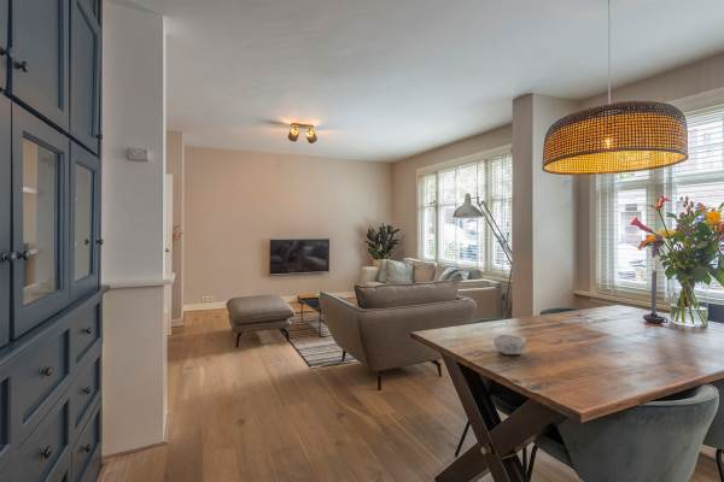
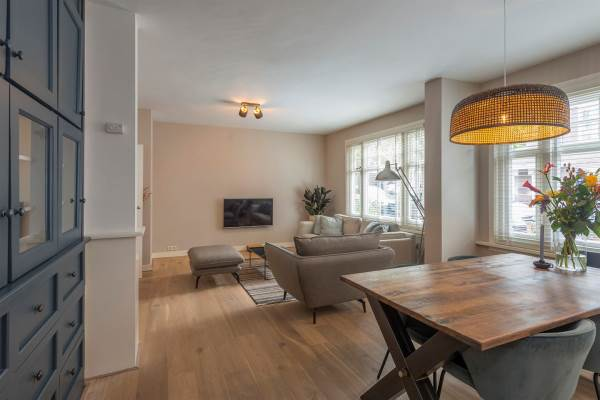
- decorative bowl [492,333,526,355]
